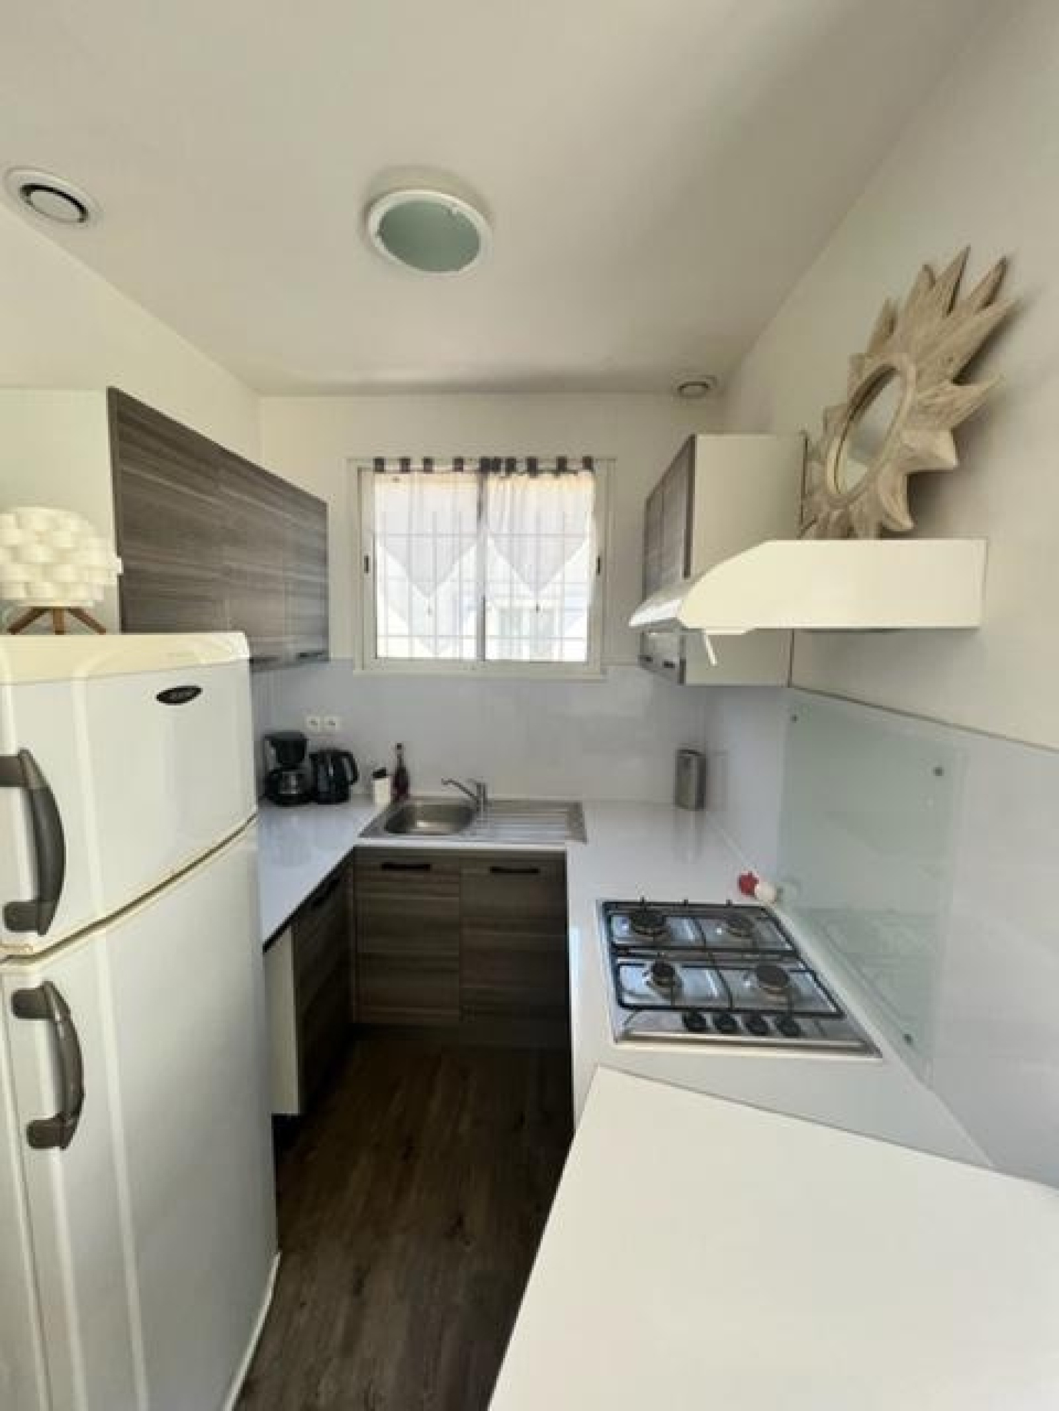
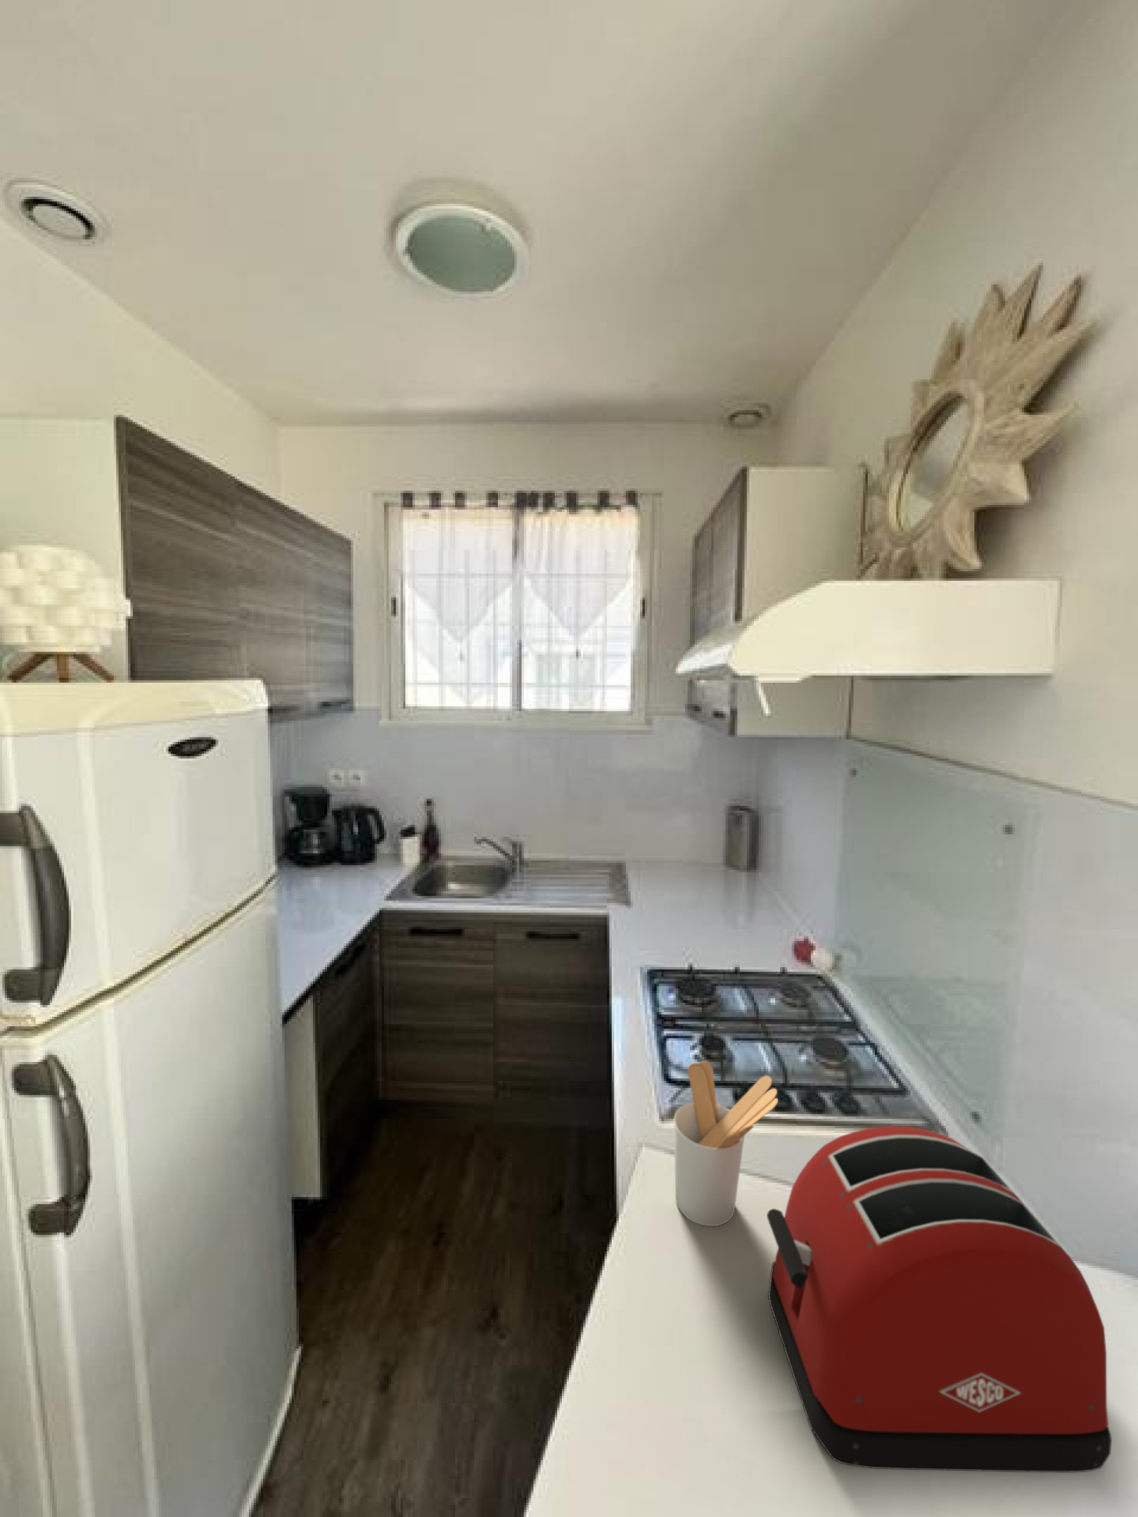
+ toaster [766,1125,1113,1473]
+ utensil holder [673,1060,779,1227]
